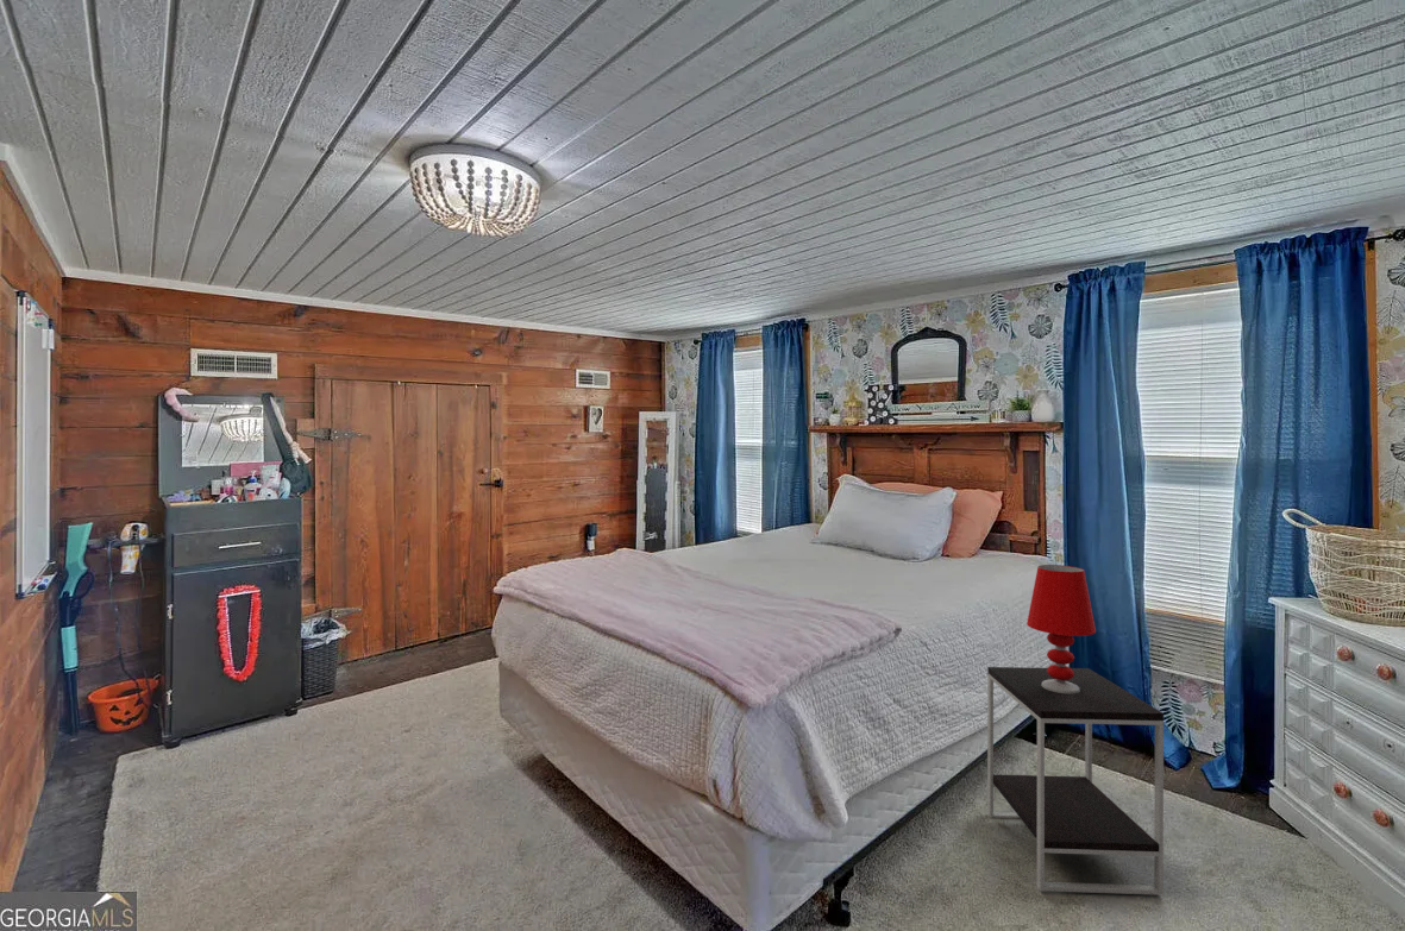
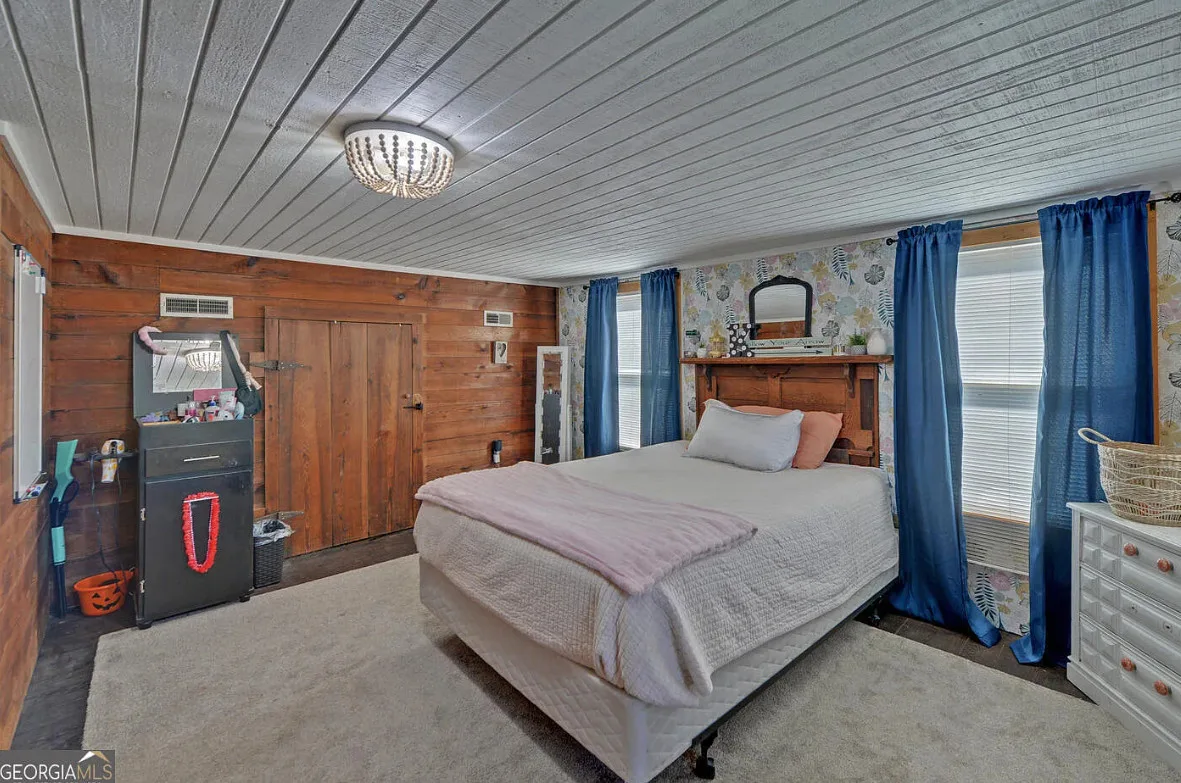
- table lamp [1025,564,1097,694]
- side table [986,666,1165,897]
